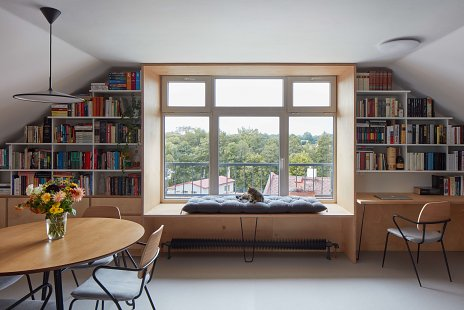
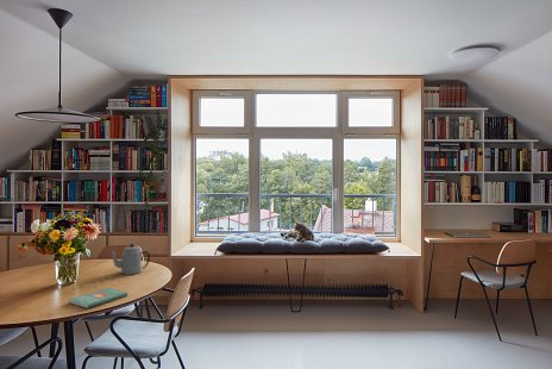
+ book [68,287,128,309]
+ teapot [109,243,151,276]
